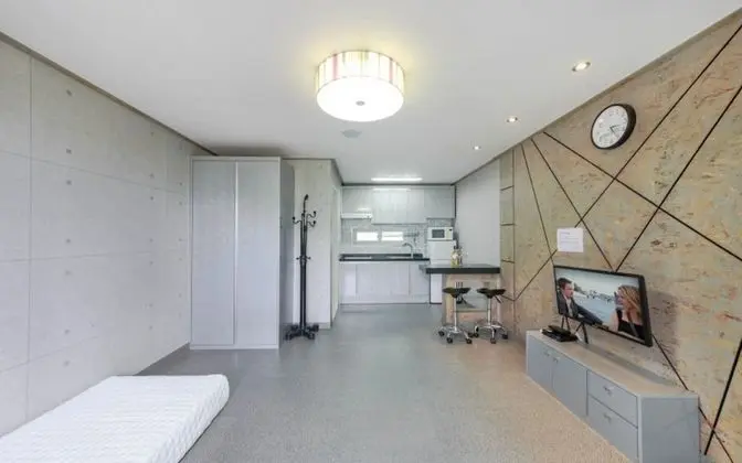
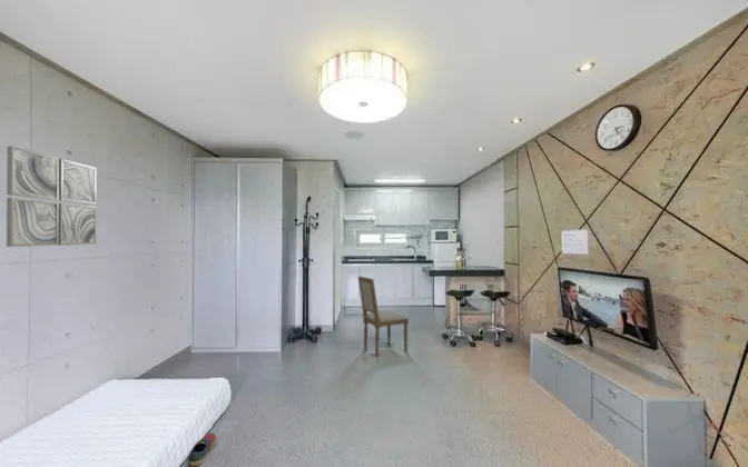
+ shoe [187,433,218,467]
+ wall art [6,145,98,248]
+ dining chair [357,275,410,358]
